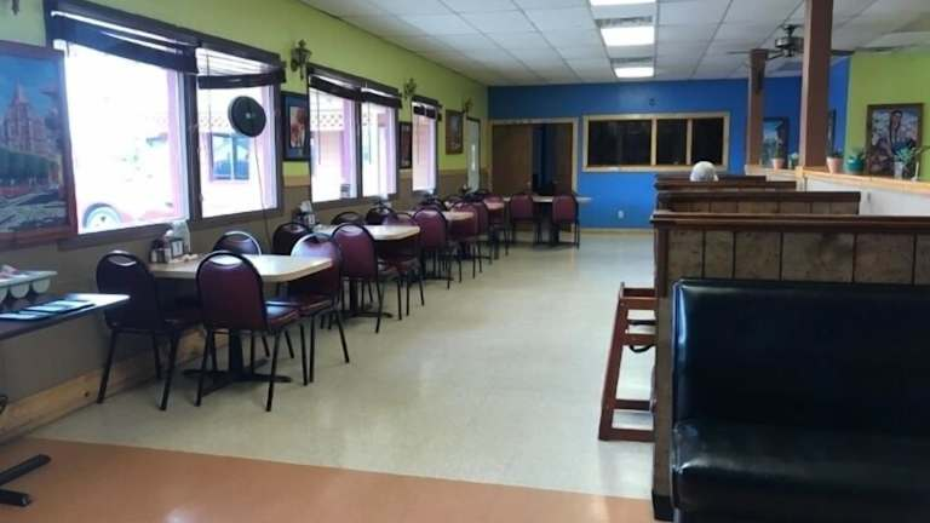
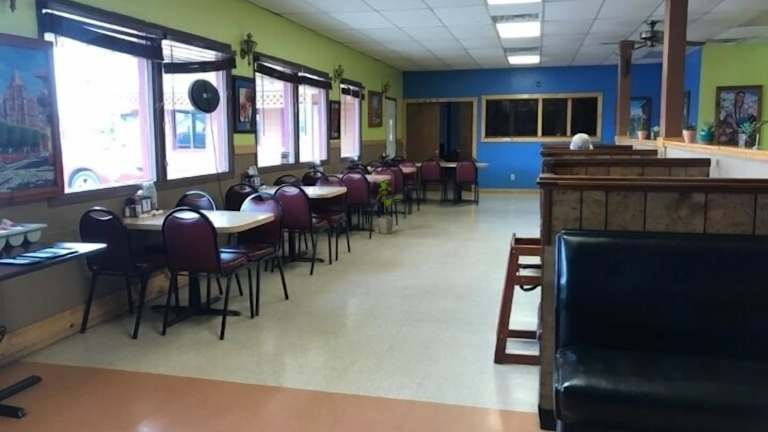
+ house plant [375,180,404,235]
